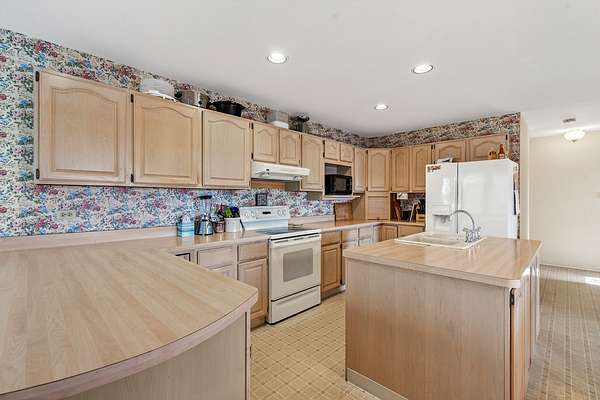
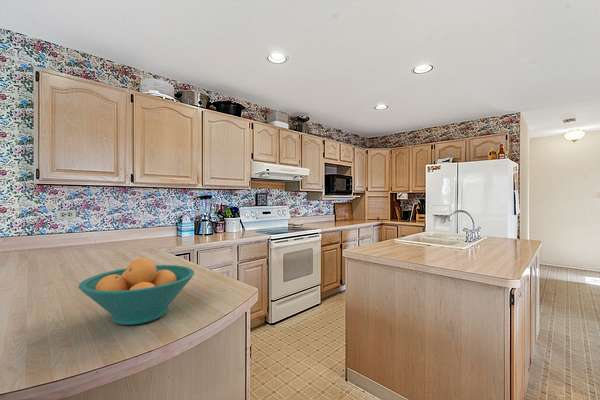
+ fruit bowl [78,257,195,326]
